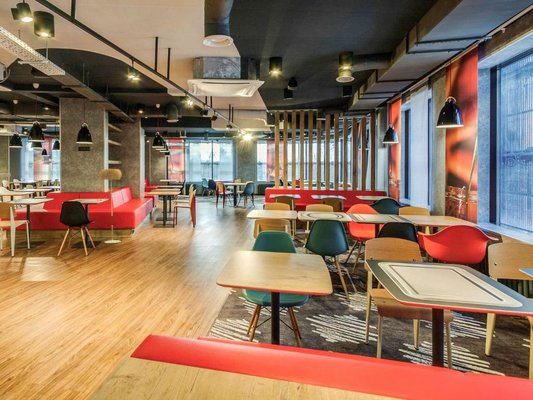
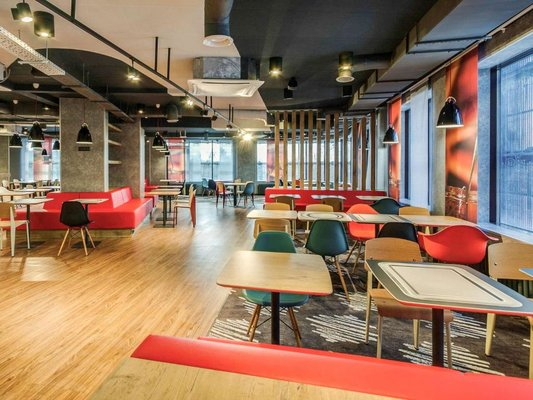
- floor lamp [99,168,123,244]
